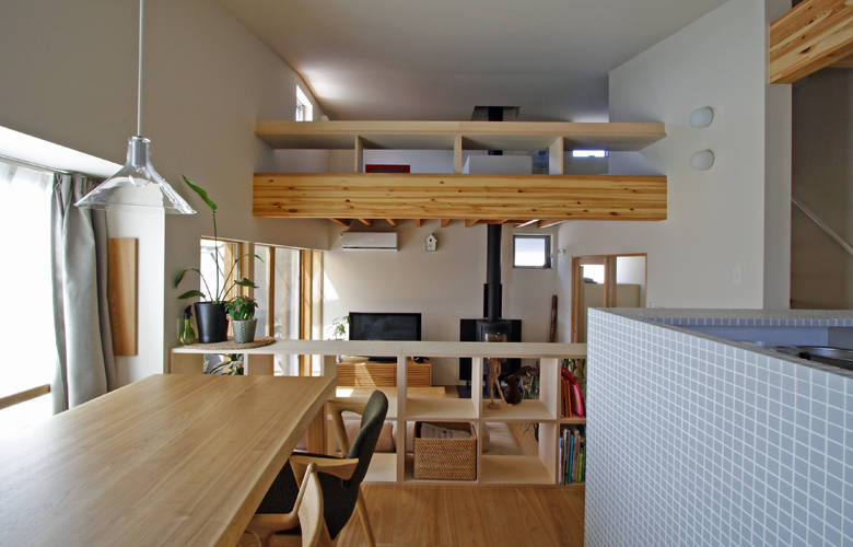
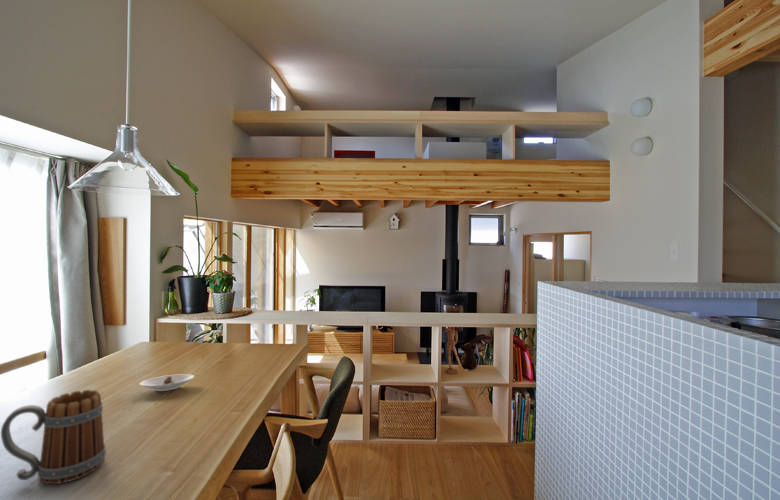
+ mug [0,389,107,485]
+ saucer [139,373,195,392]
